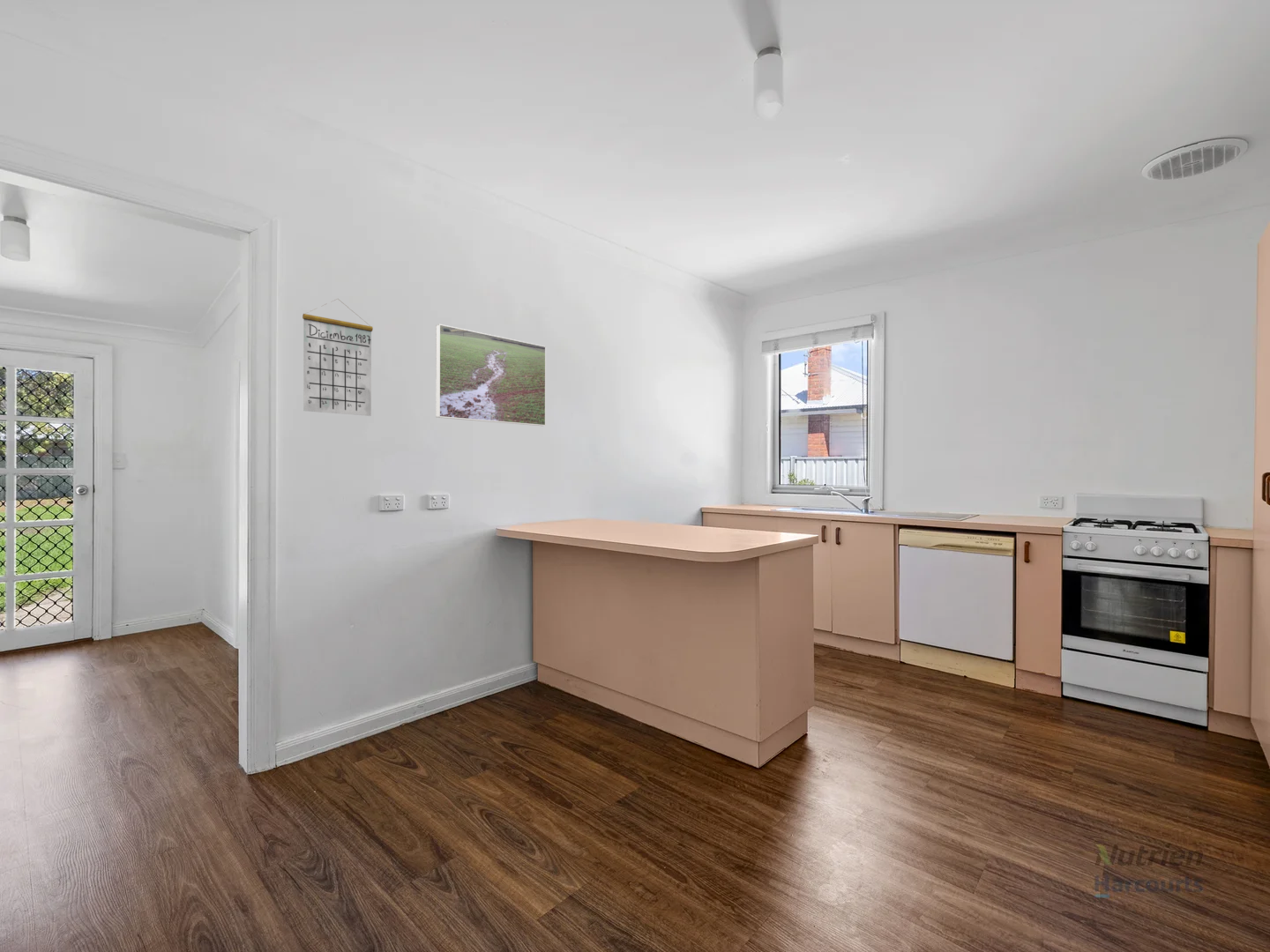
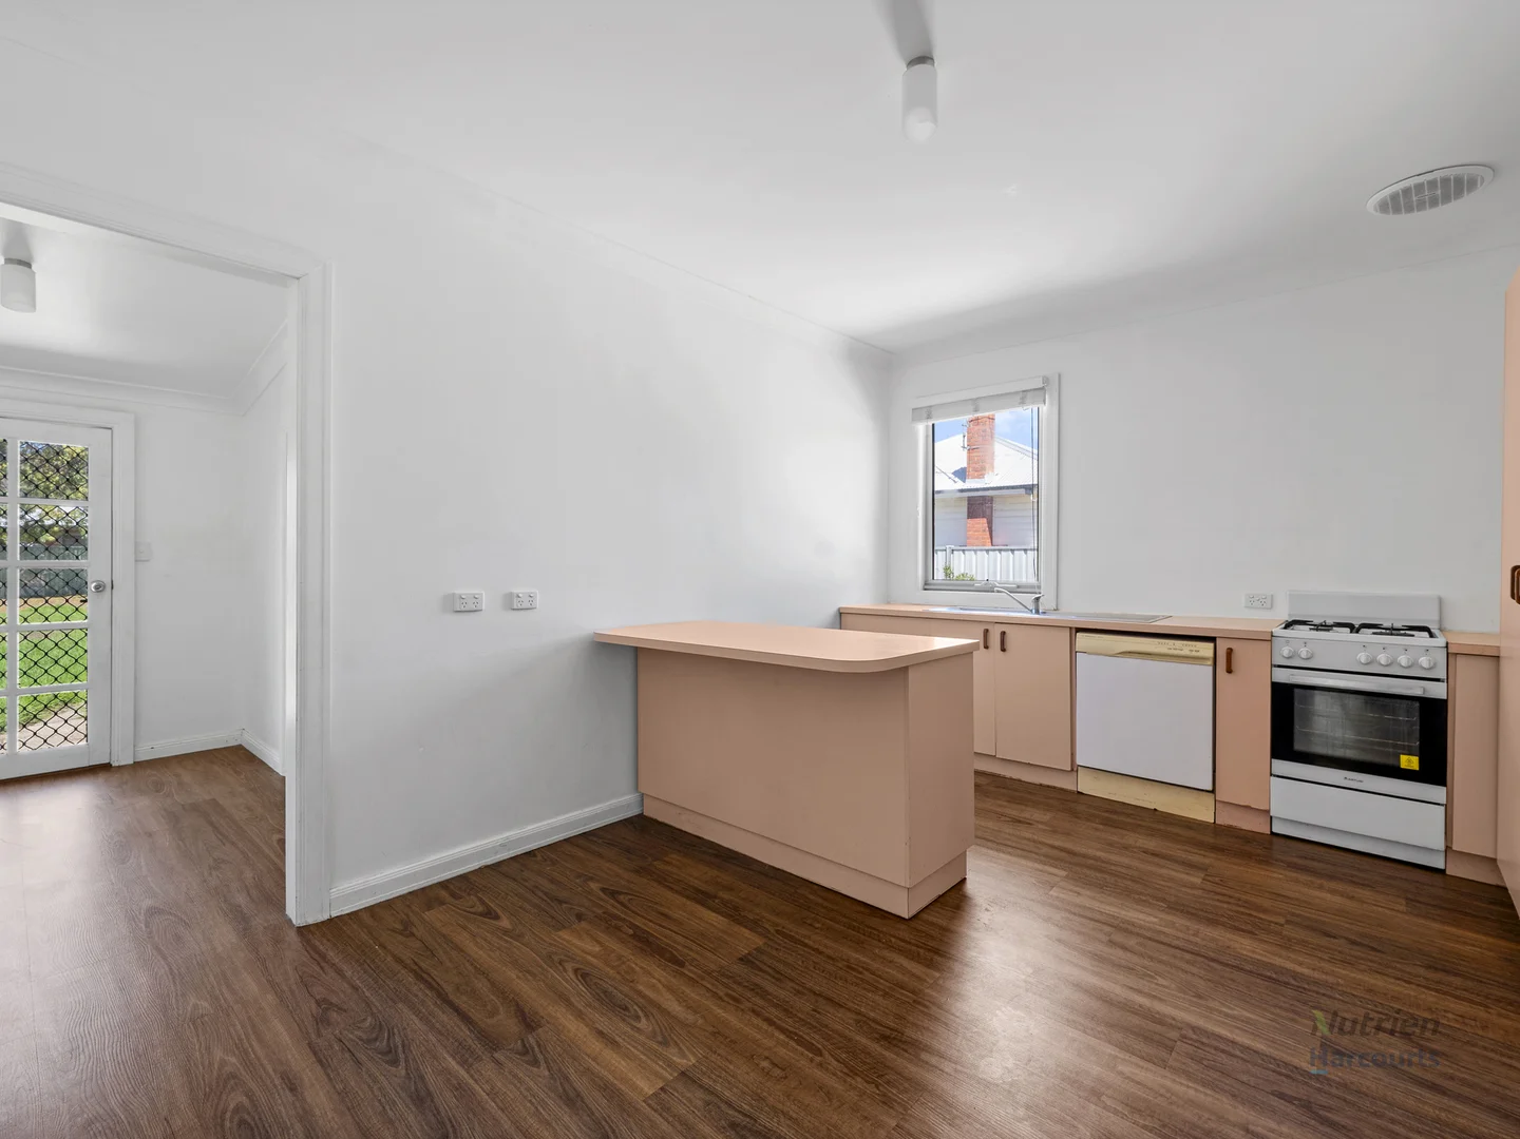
- calendar [302,298,374,417]
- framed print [435,324,547,427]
